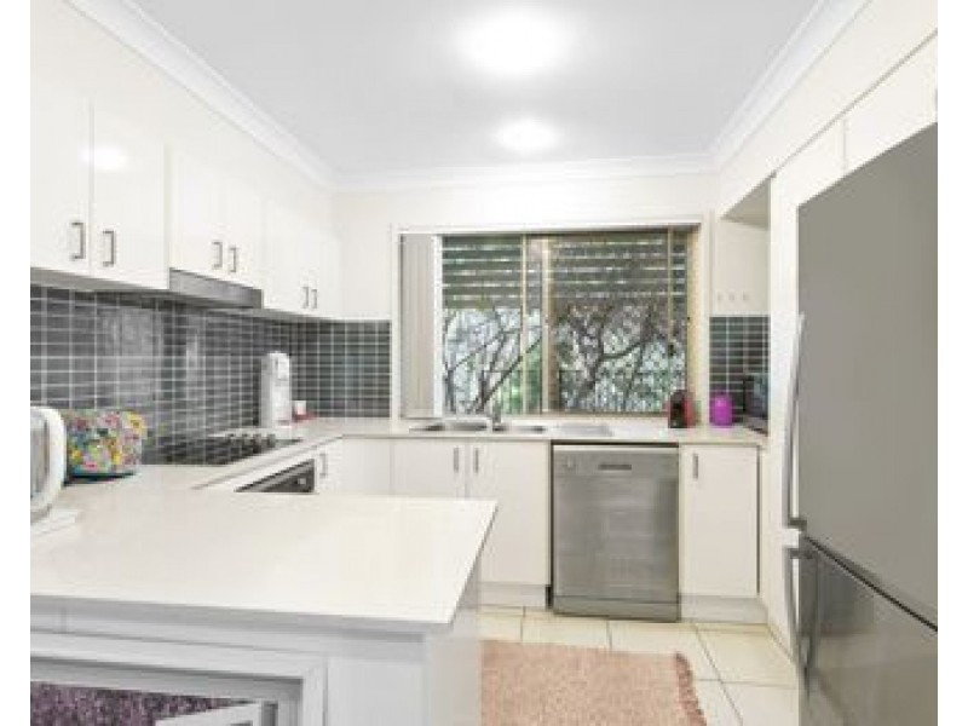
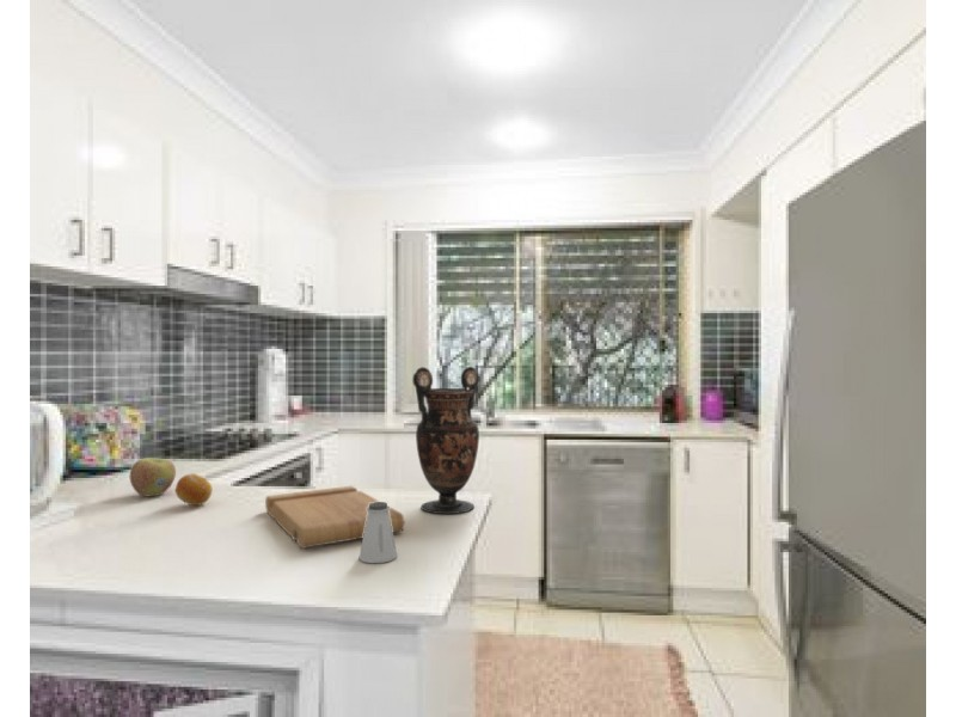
+ vase [411,366,480,515]
+ apple [129,456,177,497]
+ cutting board [264,485,406,550]
+ fruit [174,472,214,507]
+ saltshaker [357,501,398,564]
